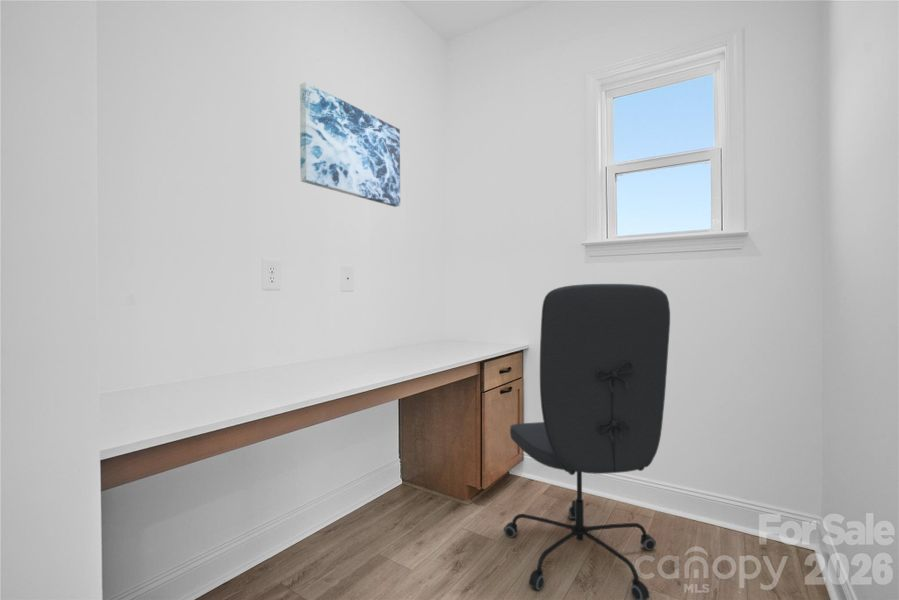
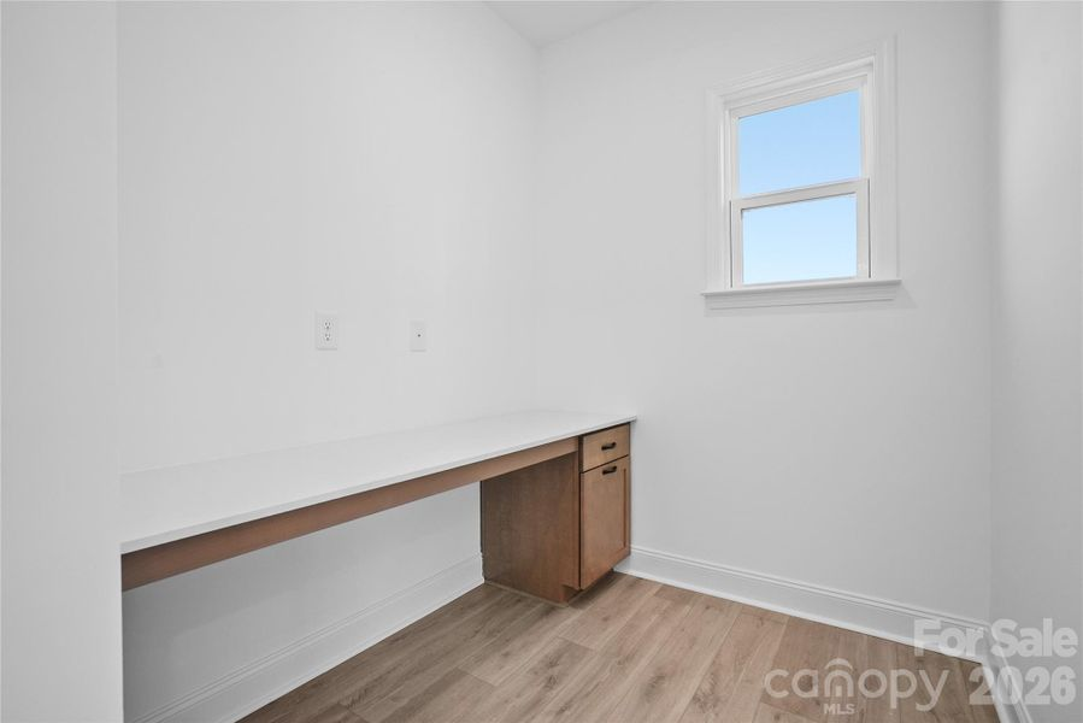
- office chair [503,283,671,600]
- wall art [299,81,401,208]
